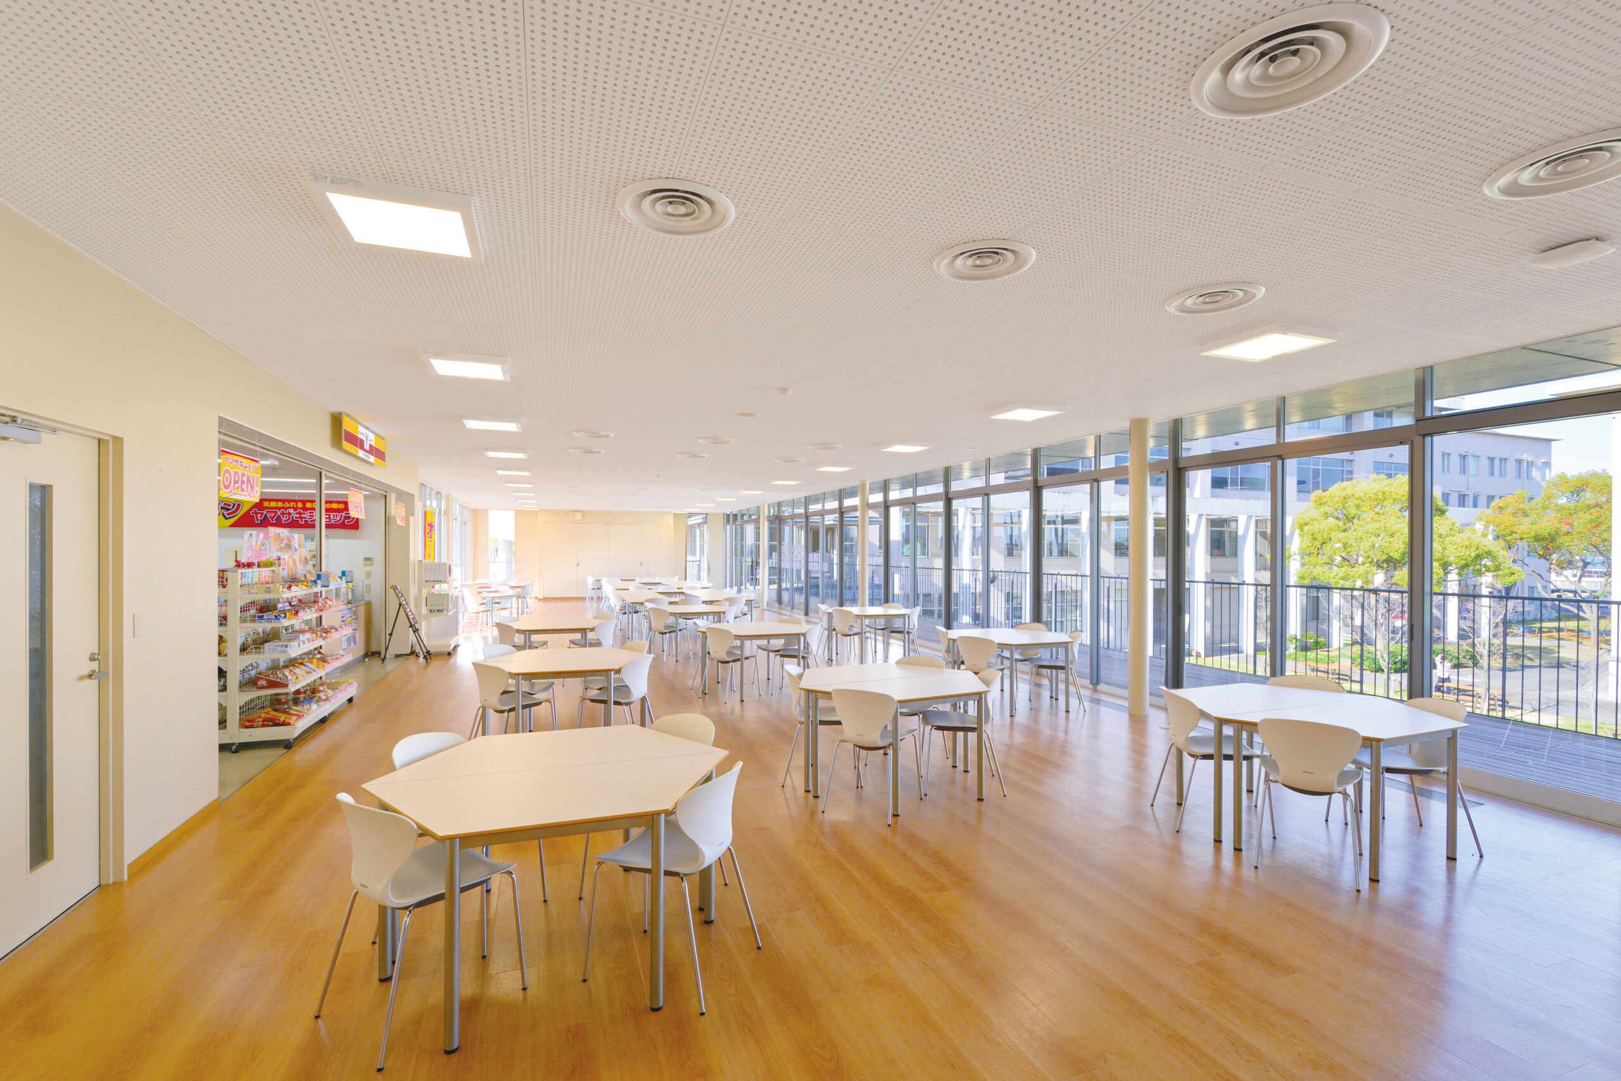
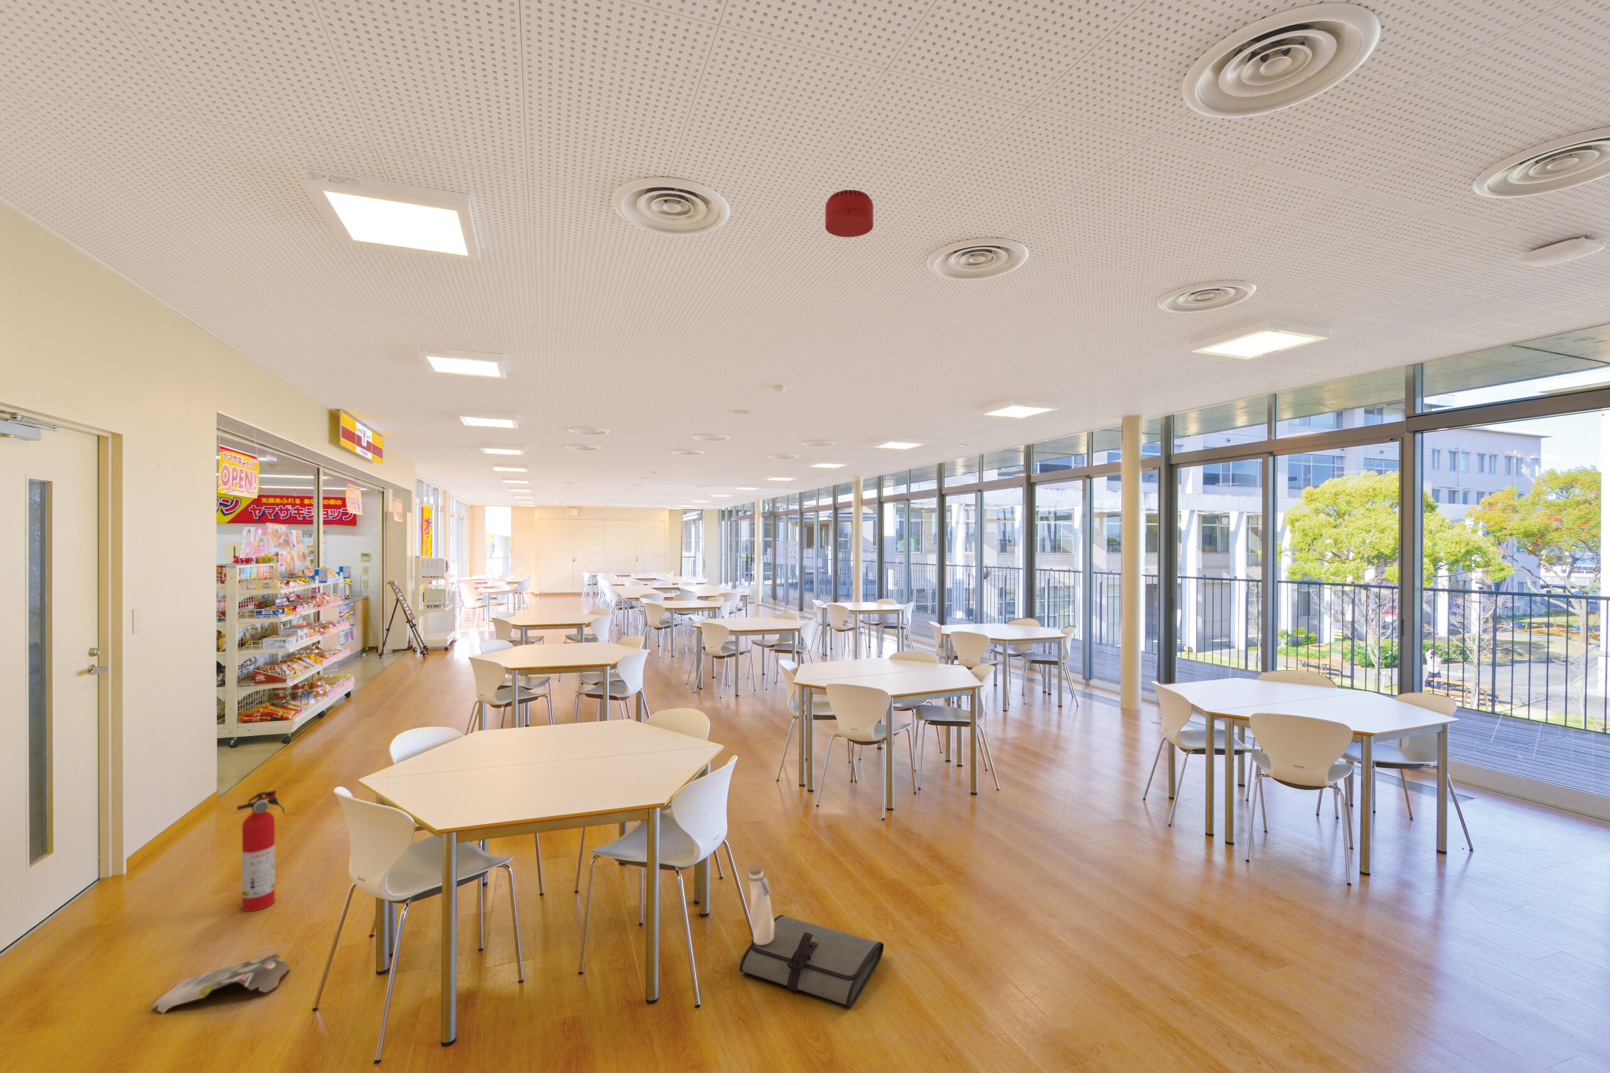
+ water bottle [746,865,774,945]
+ smoke detector [824,189,874,238]
+ tool roll [738,914,884,1007]
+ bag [152,953,291,1016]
+ fire extinguisher [236,789,285,913]
